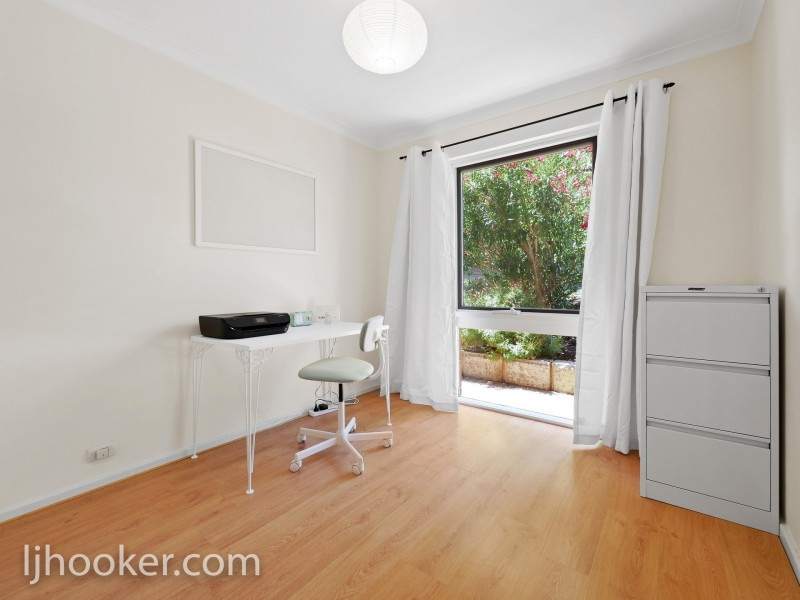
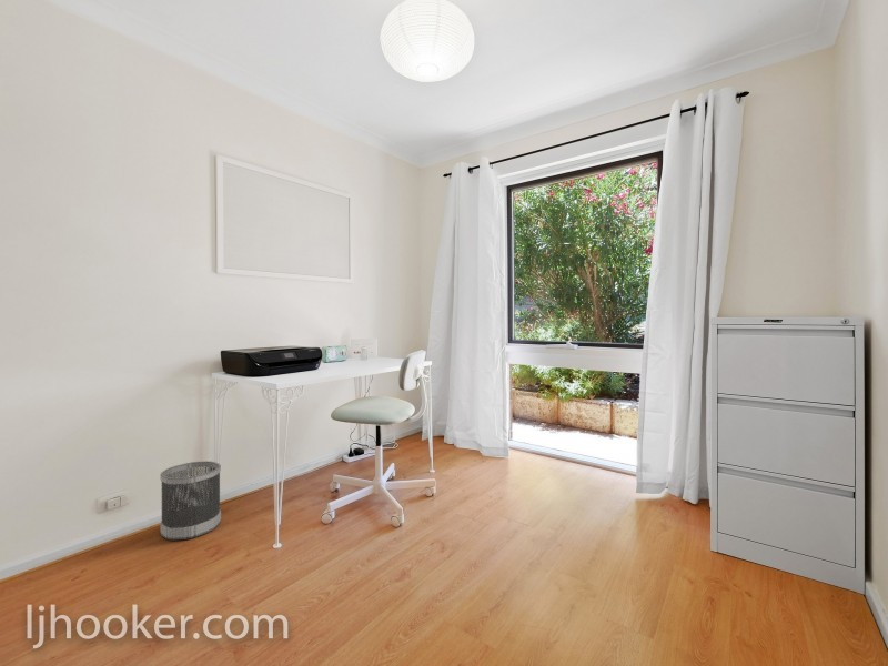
+ wastebasket [159,460,222,542]
